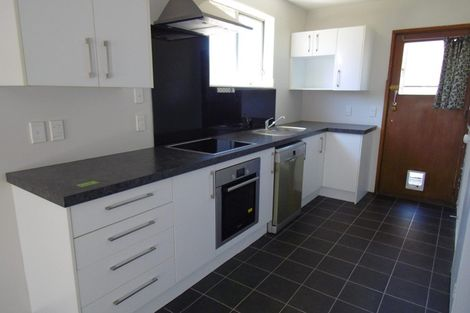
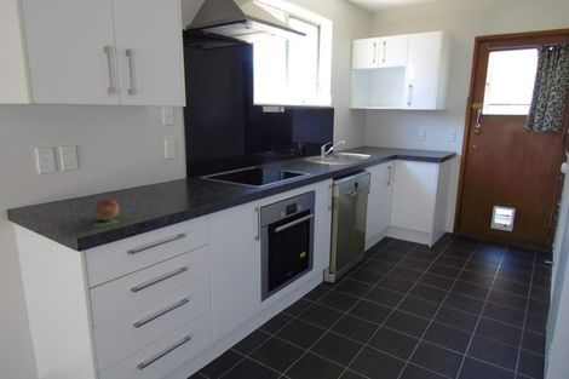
+ fruit [94,199,120,222]
